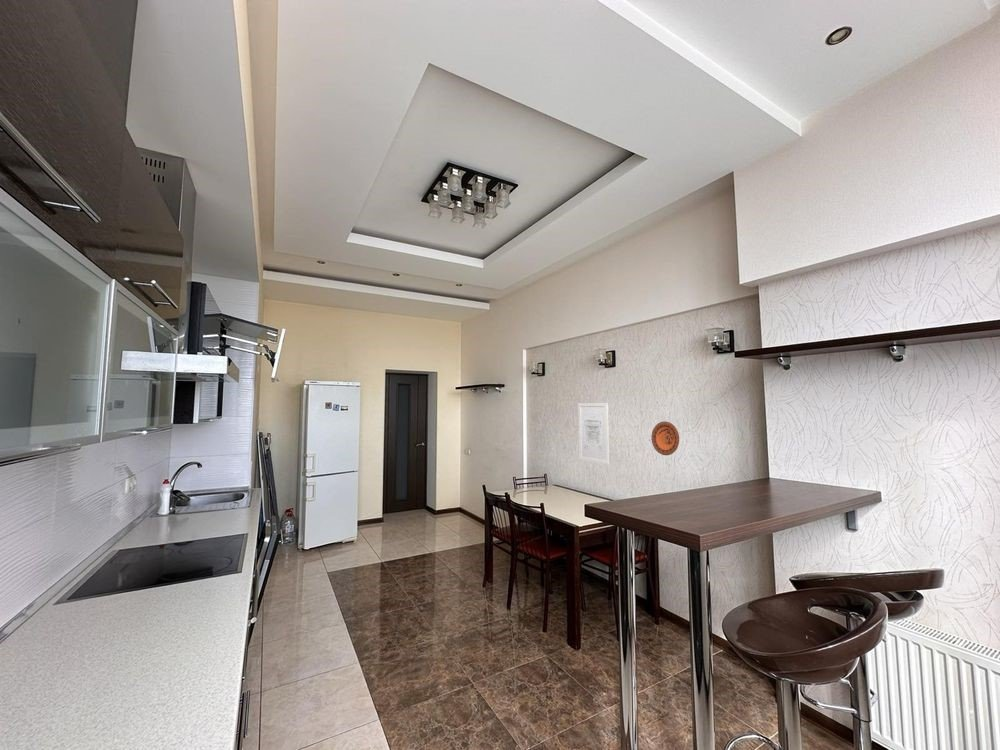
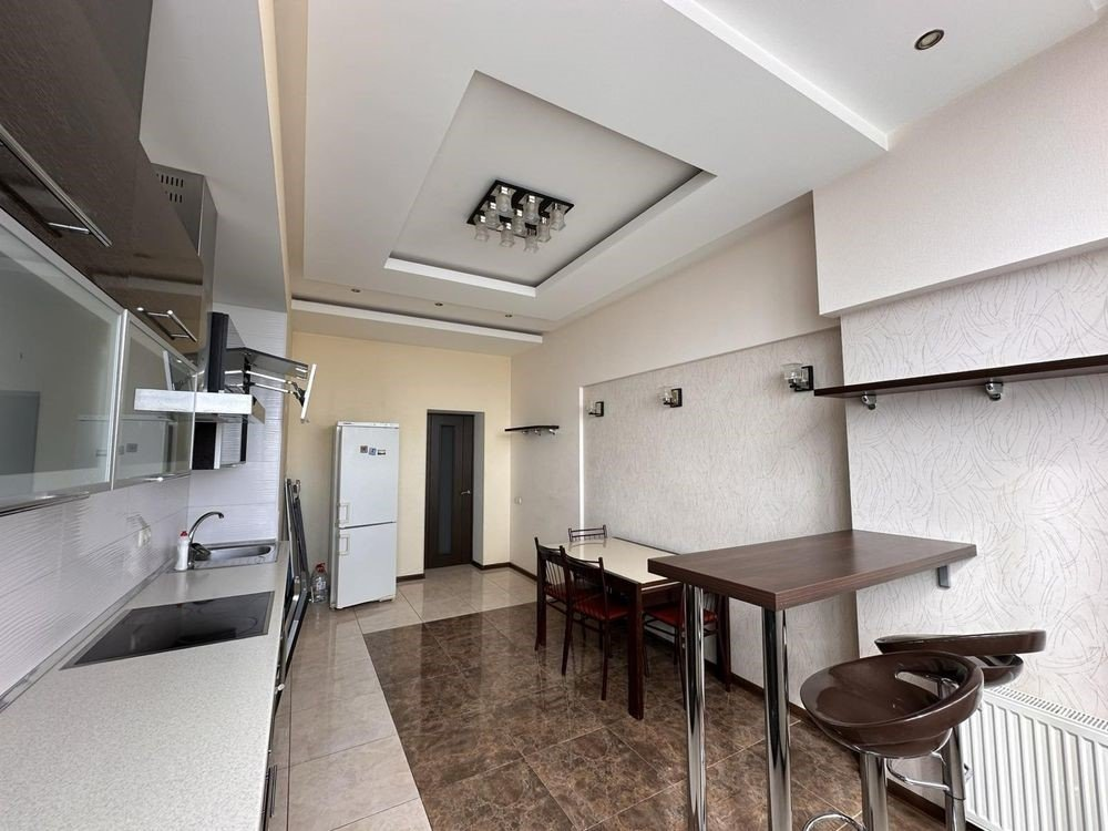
- decorative plate [650,421,680,456]
- wall art [577,402,610,465]
